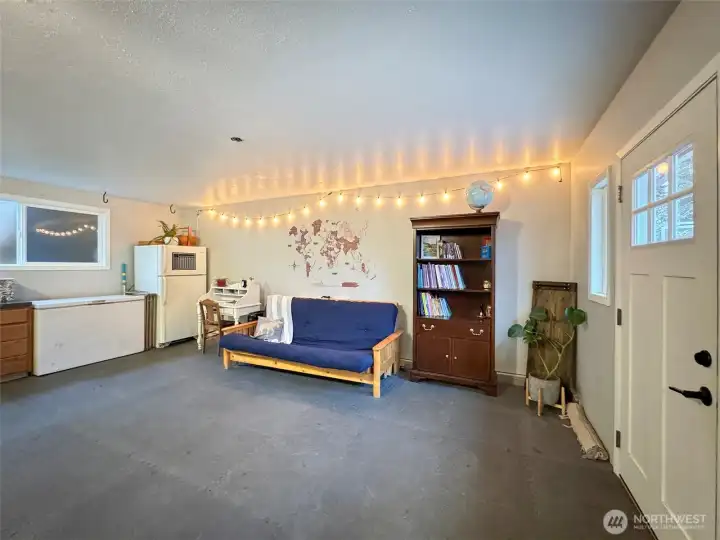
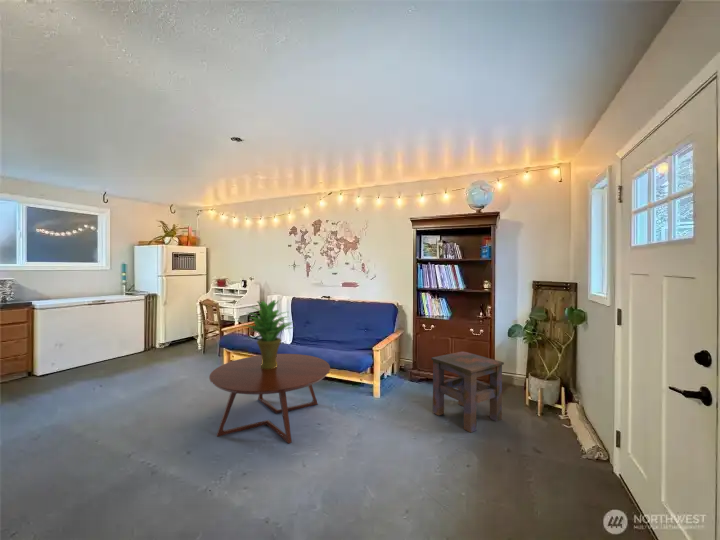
+ side table [430,350,505,434]
+ potted plant [240,299,296,369]
+ coffee table [208,353,331,445]
